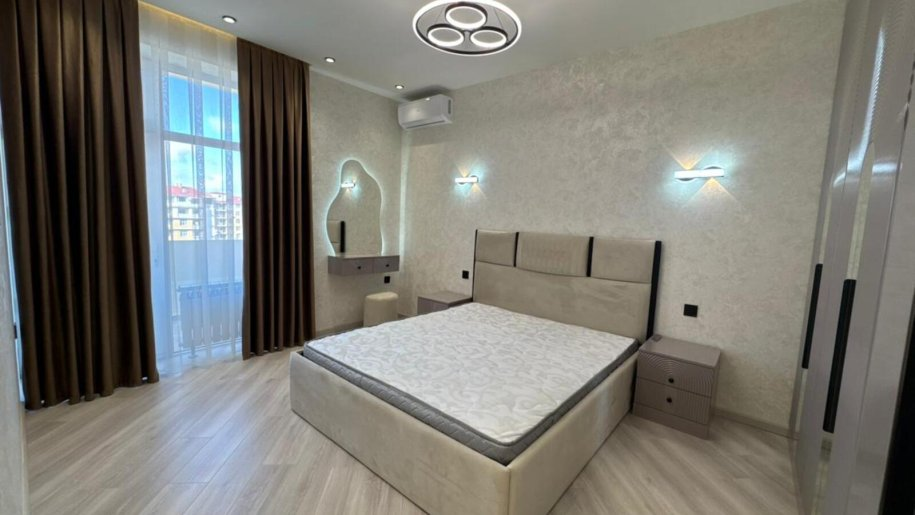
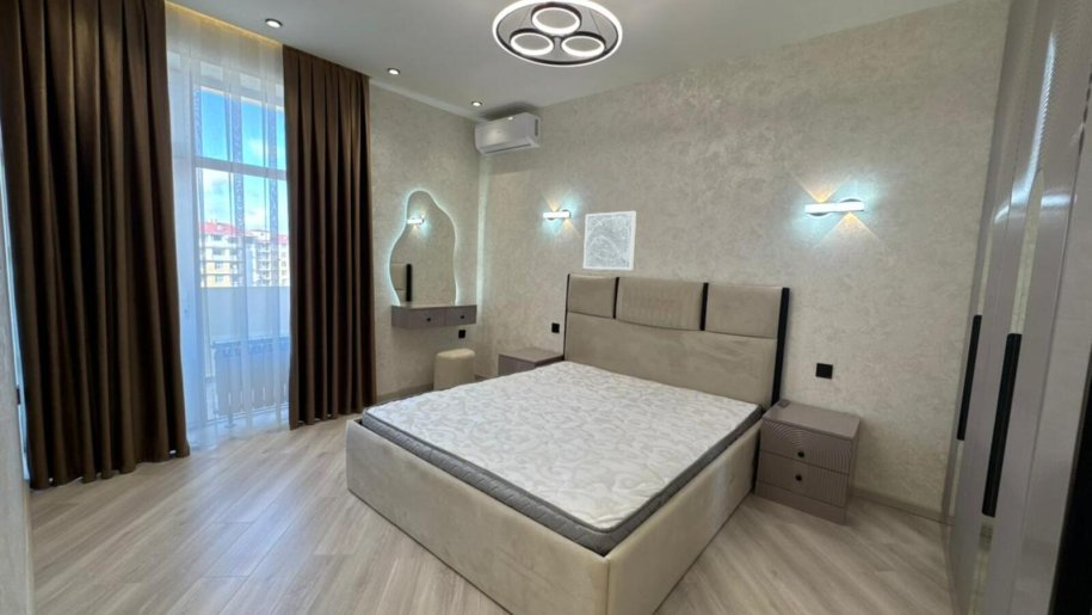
+ wall art [582,210,637,271]
